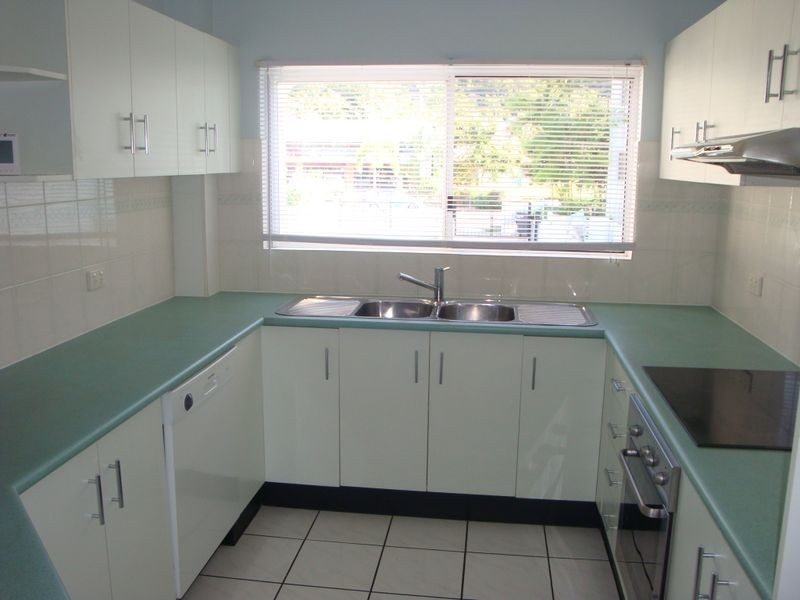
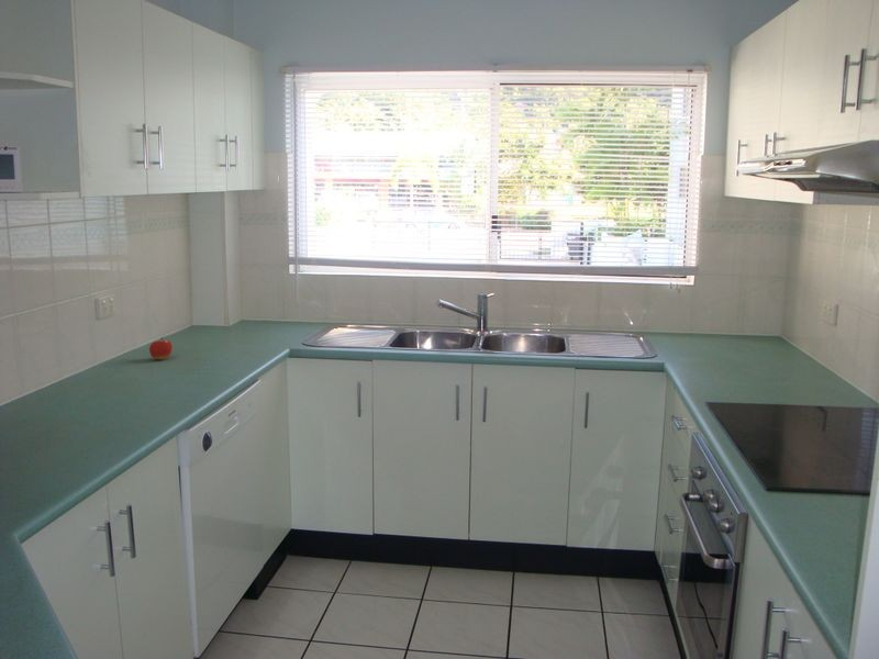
+ fruit [148,336,174,360]
